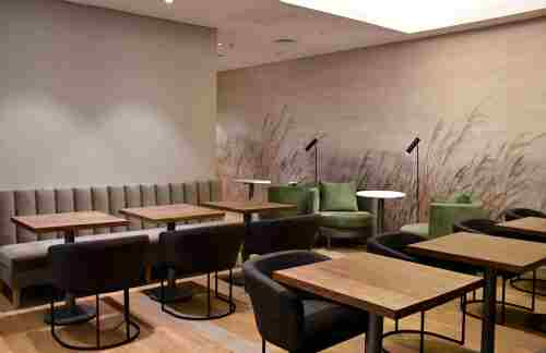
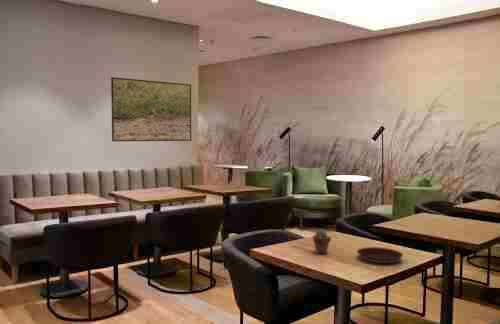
+ potted succulent [312,228,332,255]
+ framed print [110,76,192,143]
+ plate [356,246,404,264]
